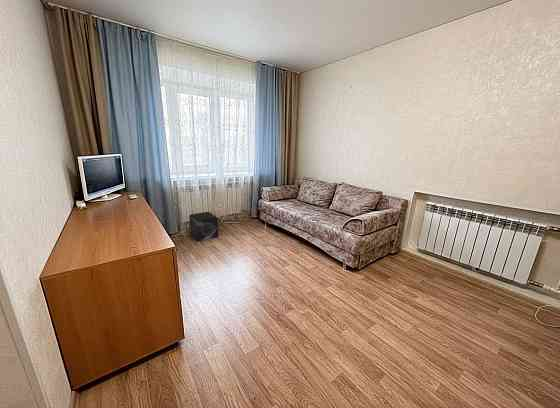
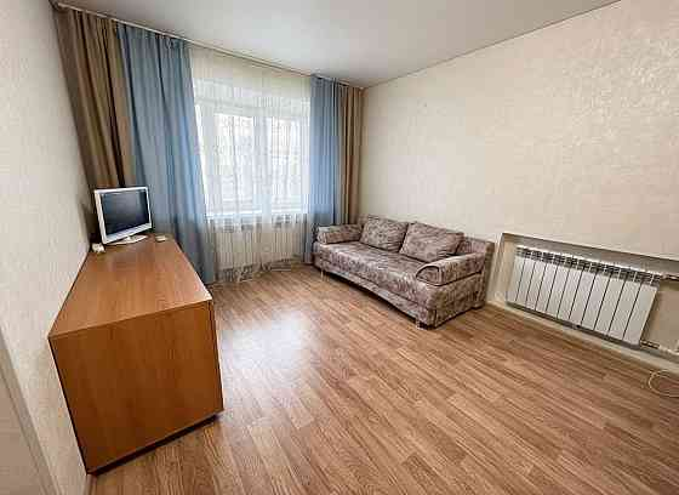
- speaker [188,211,220,242]
